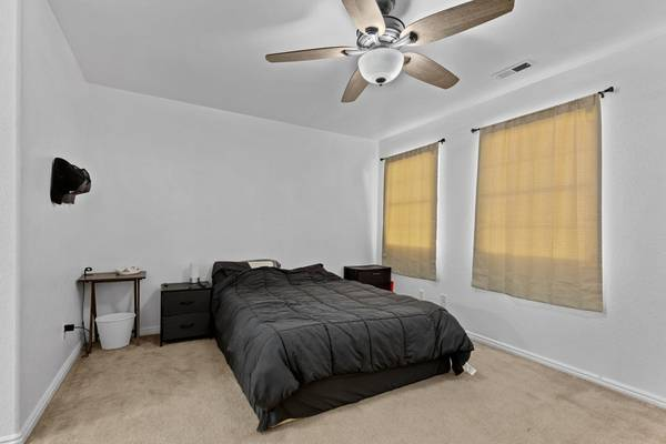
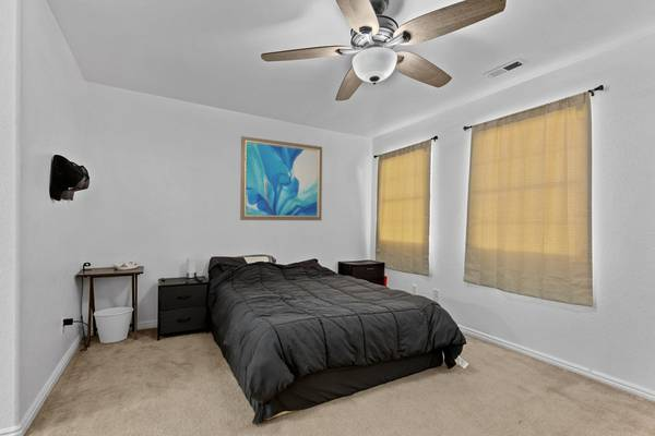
+ wall art [239,135,323,221]
